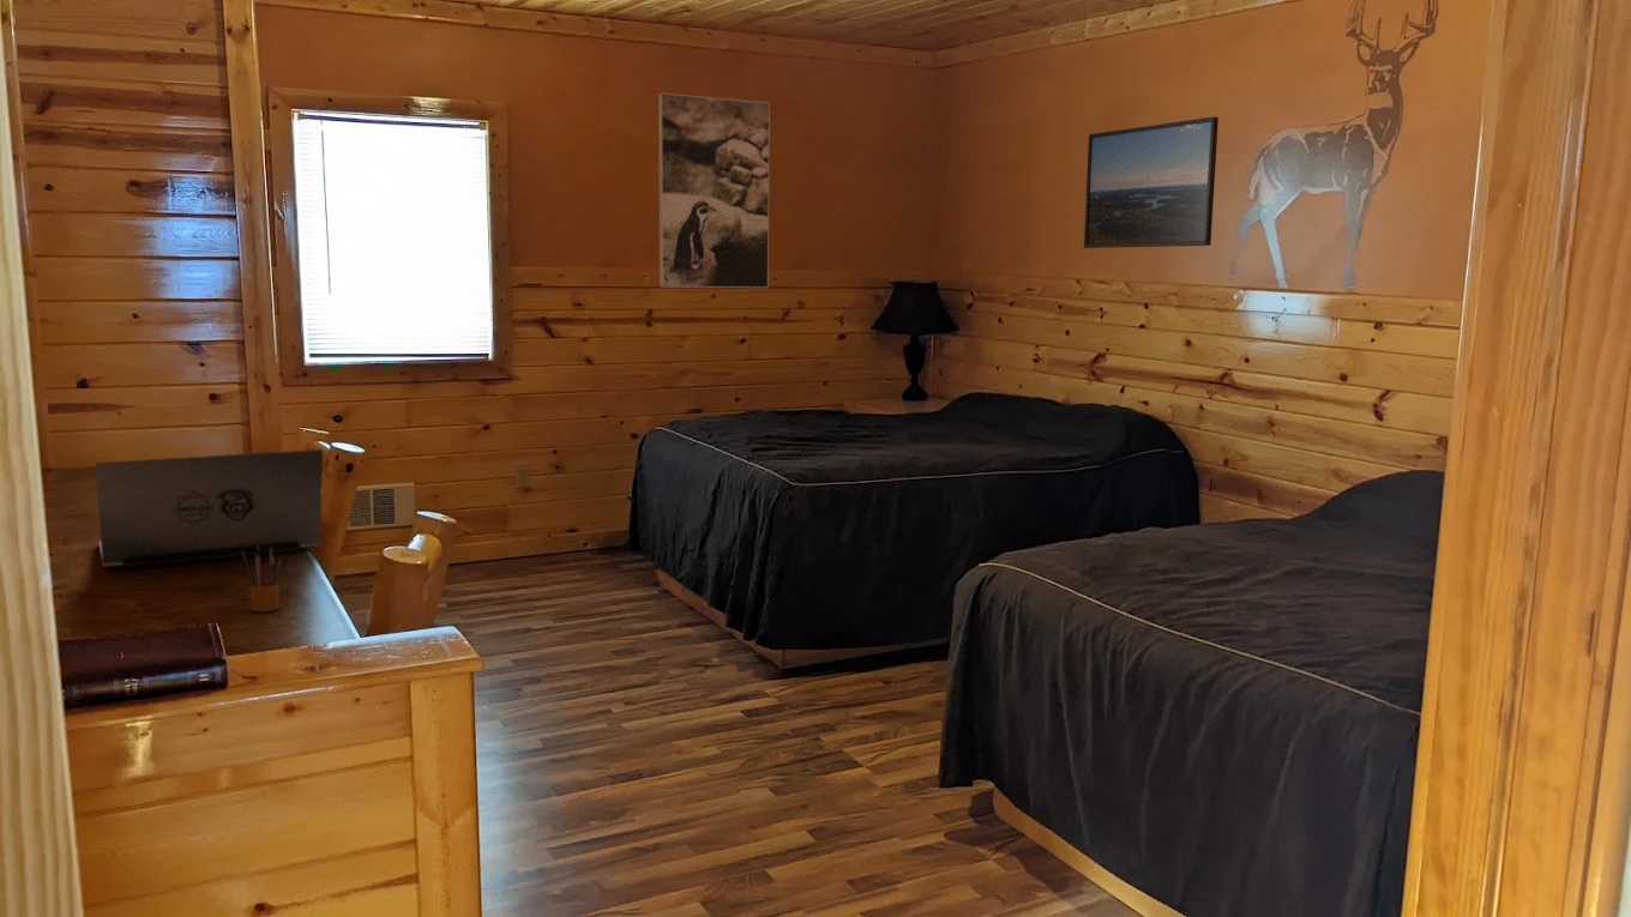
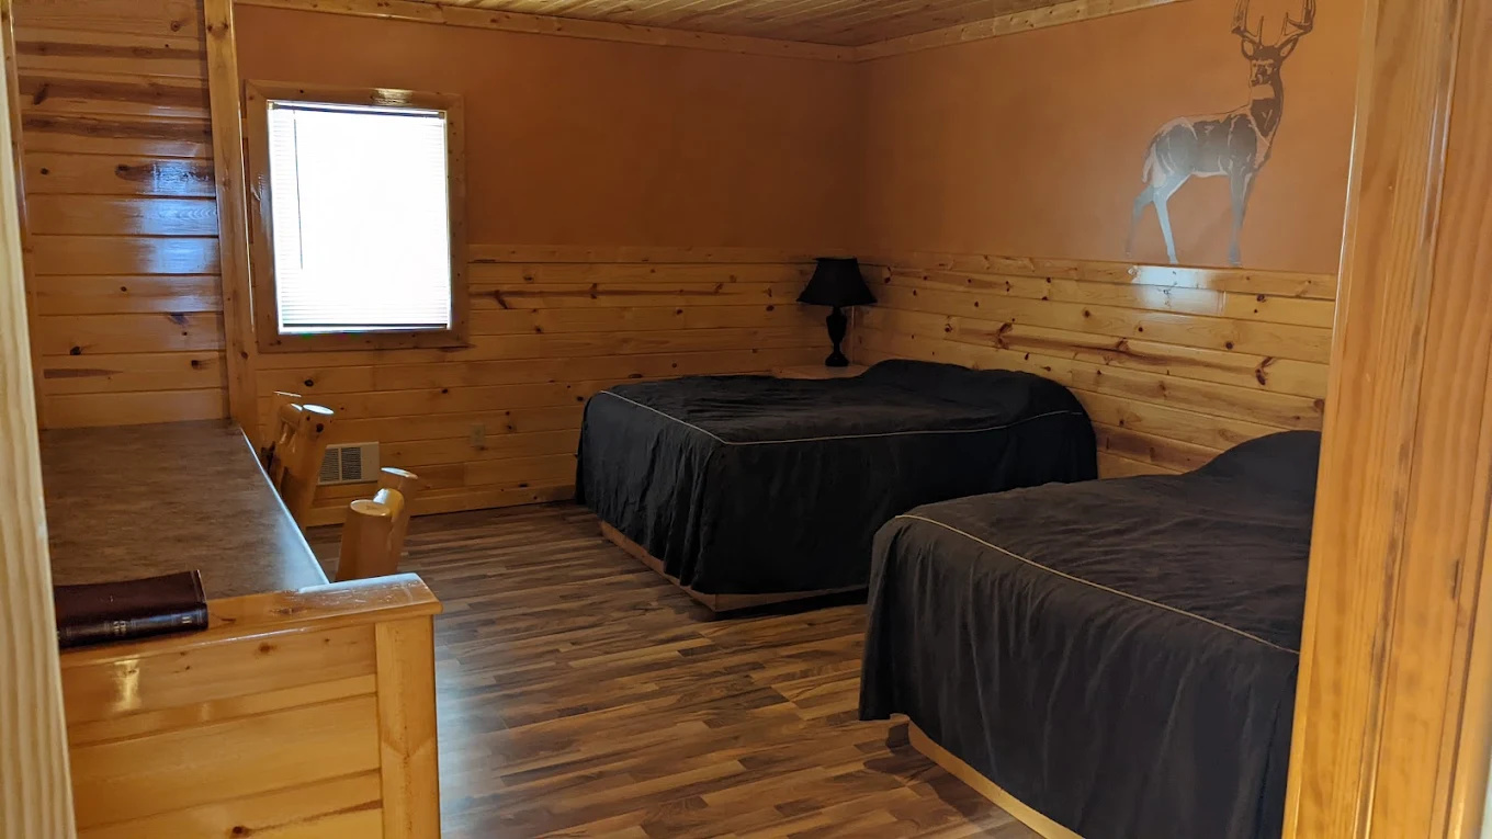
- laptop [94,448,324,568]
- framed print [657,92,771,289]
- pencil box [241,545,282,613]
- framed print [1083,115,1220,249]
